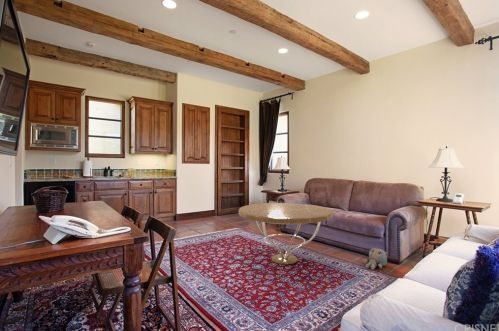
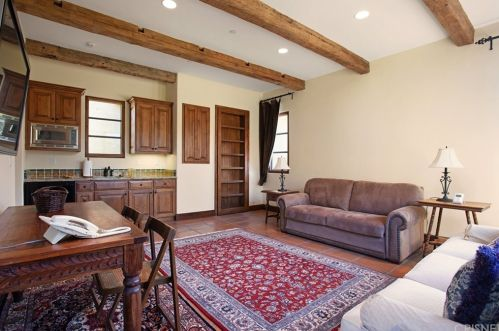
- coffee table [238,202,334,265]
- plush toy [362,248,389,271]
